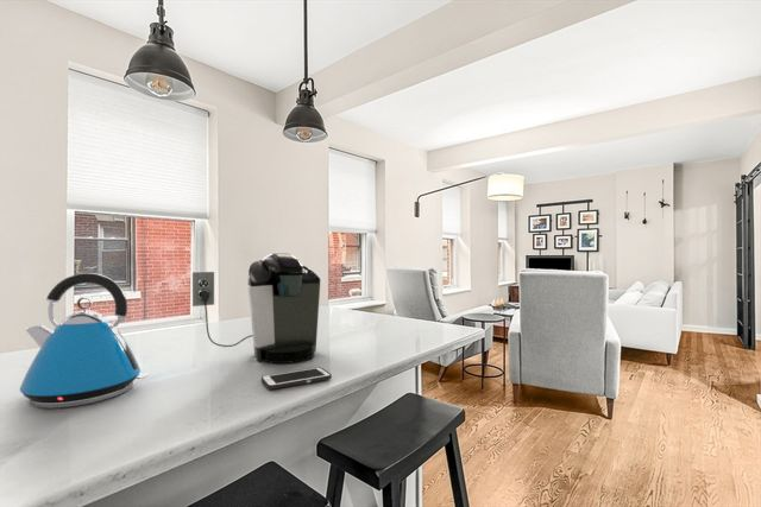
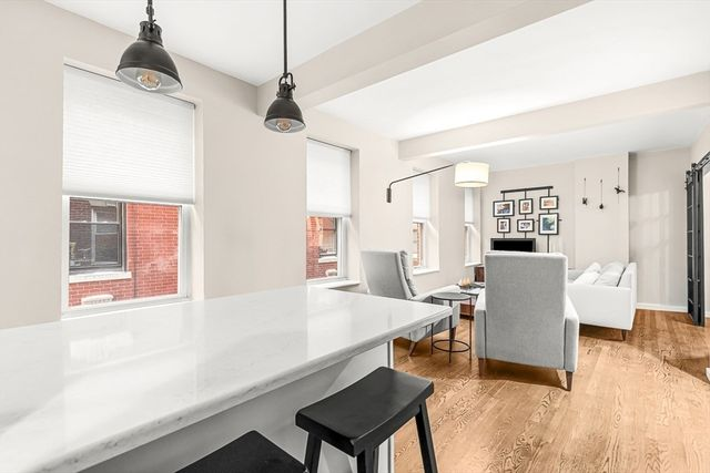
- cell phone [260,366,333,391]
- kettle [19,272,149,410]
- coffee maker [191,252,321,365]
